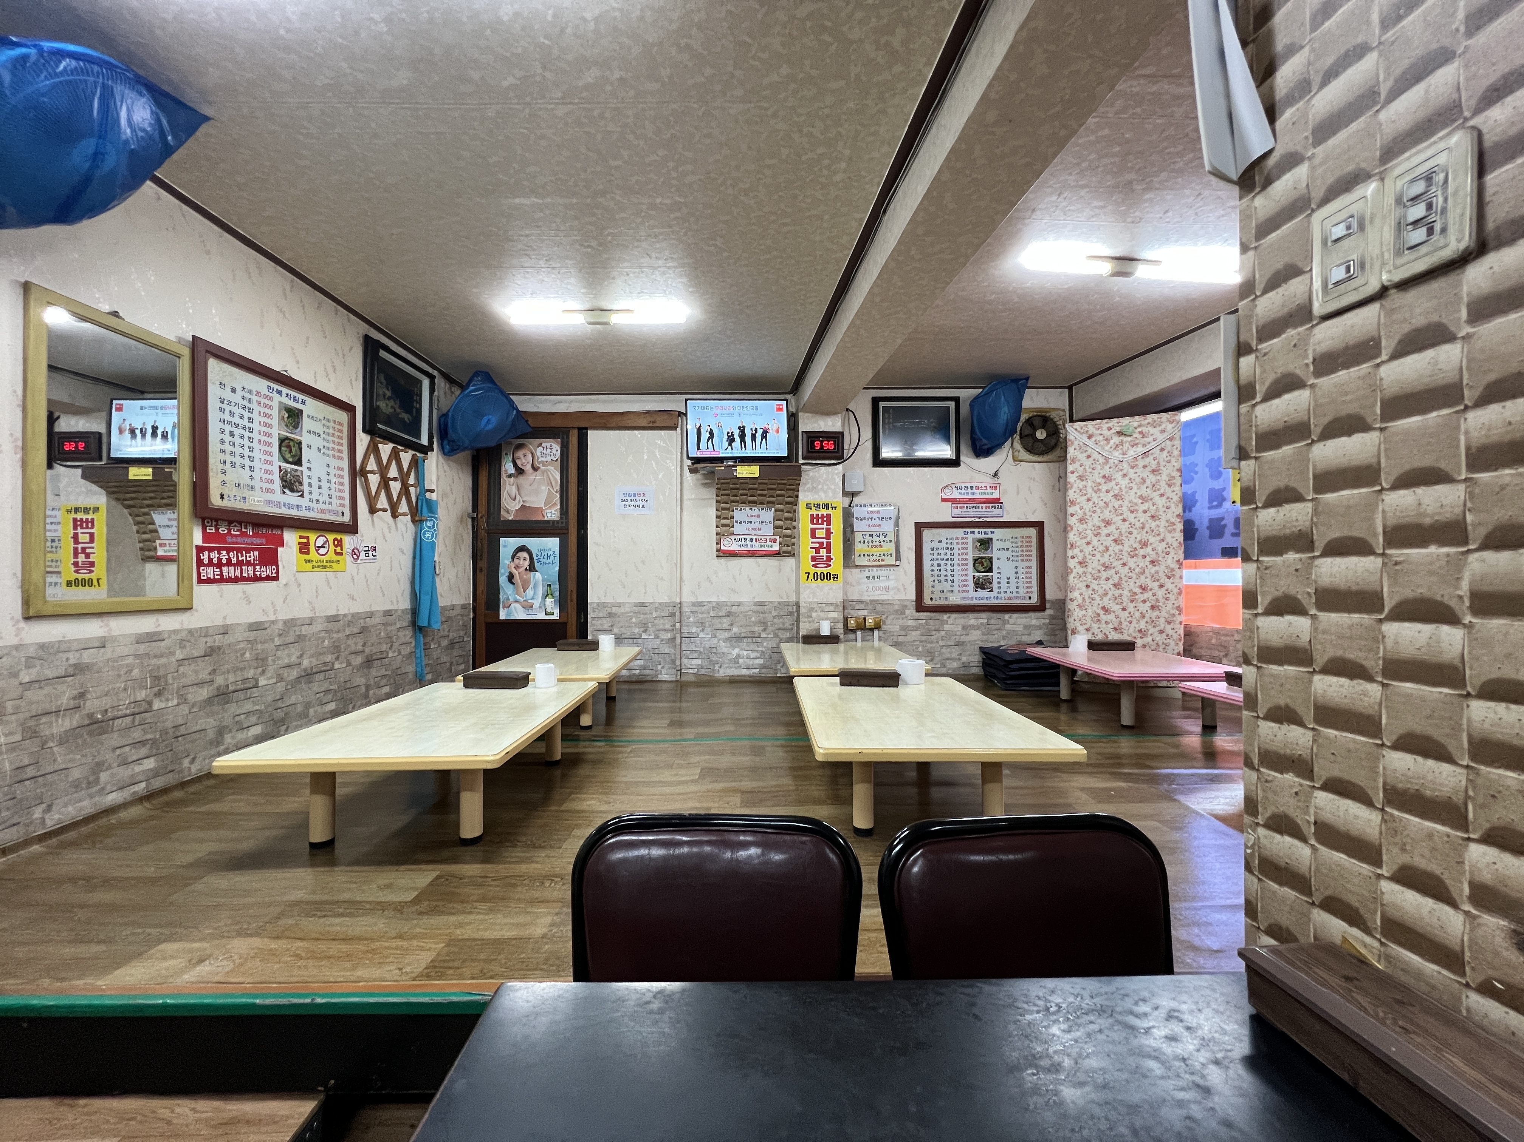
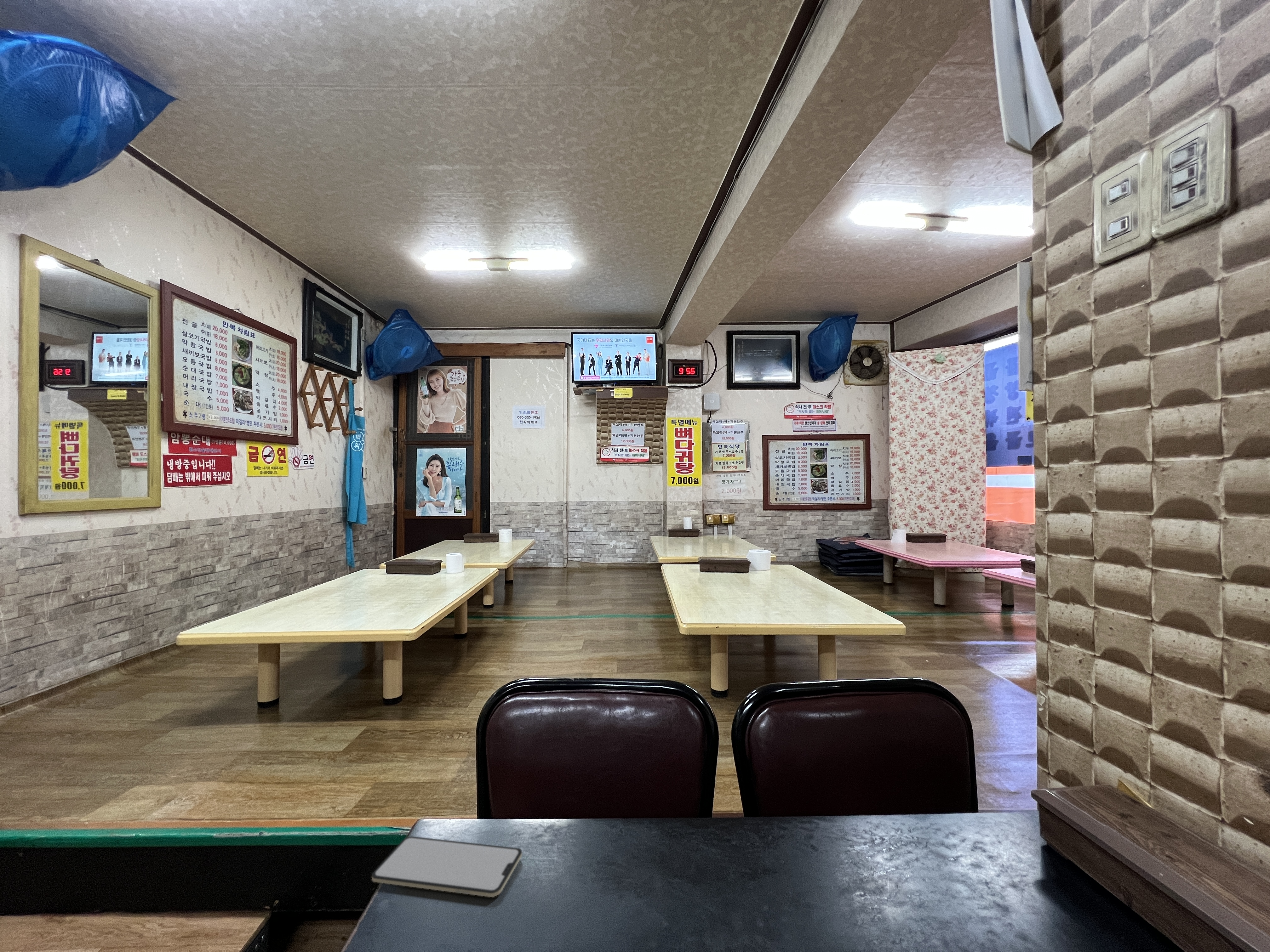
+ smartphone [371,836,522,898]
